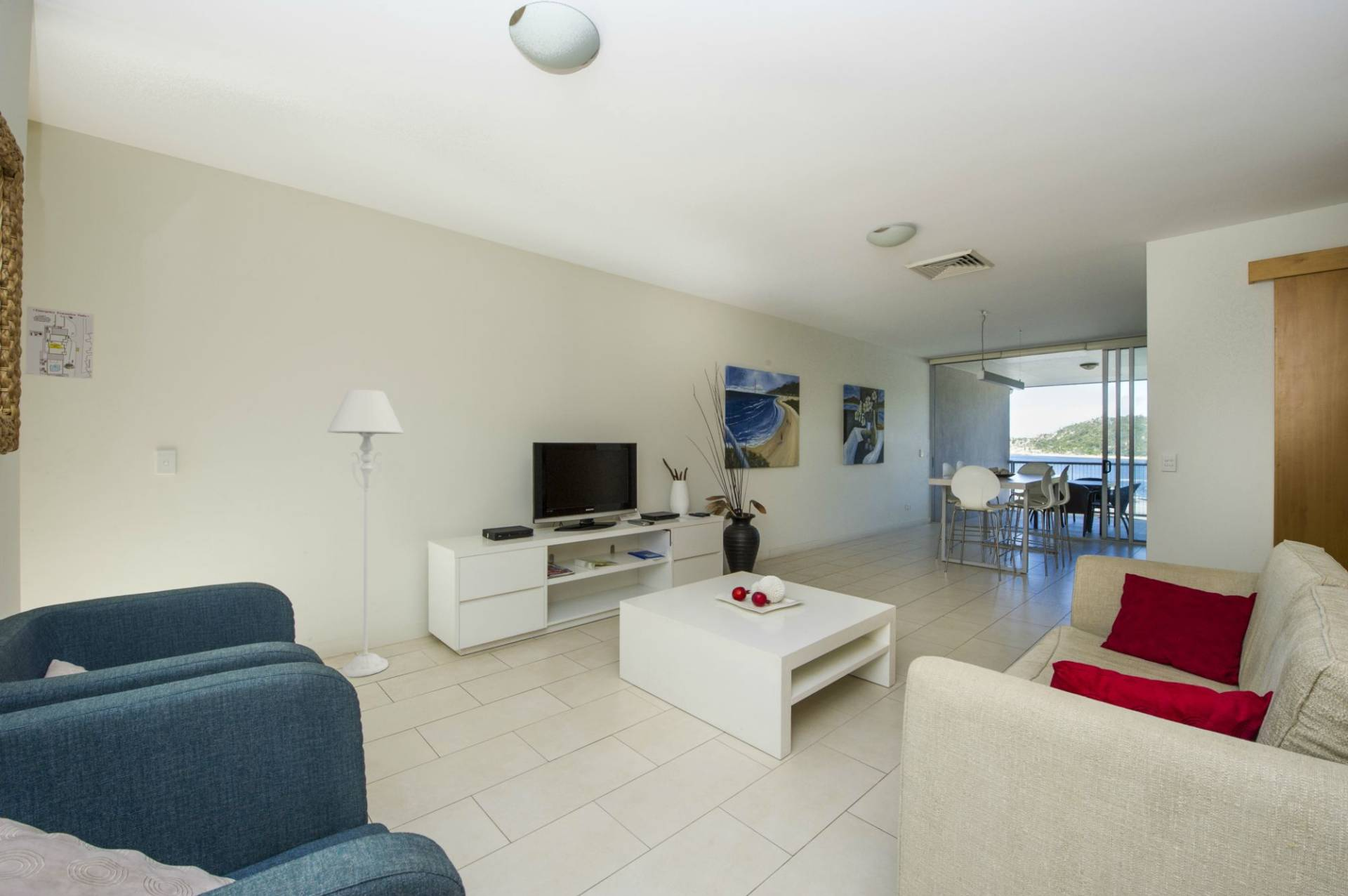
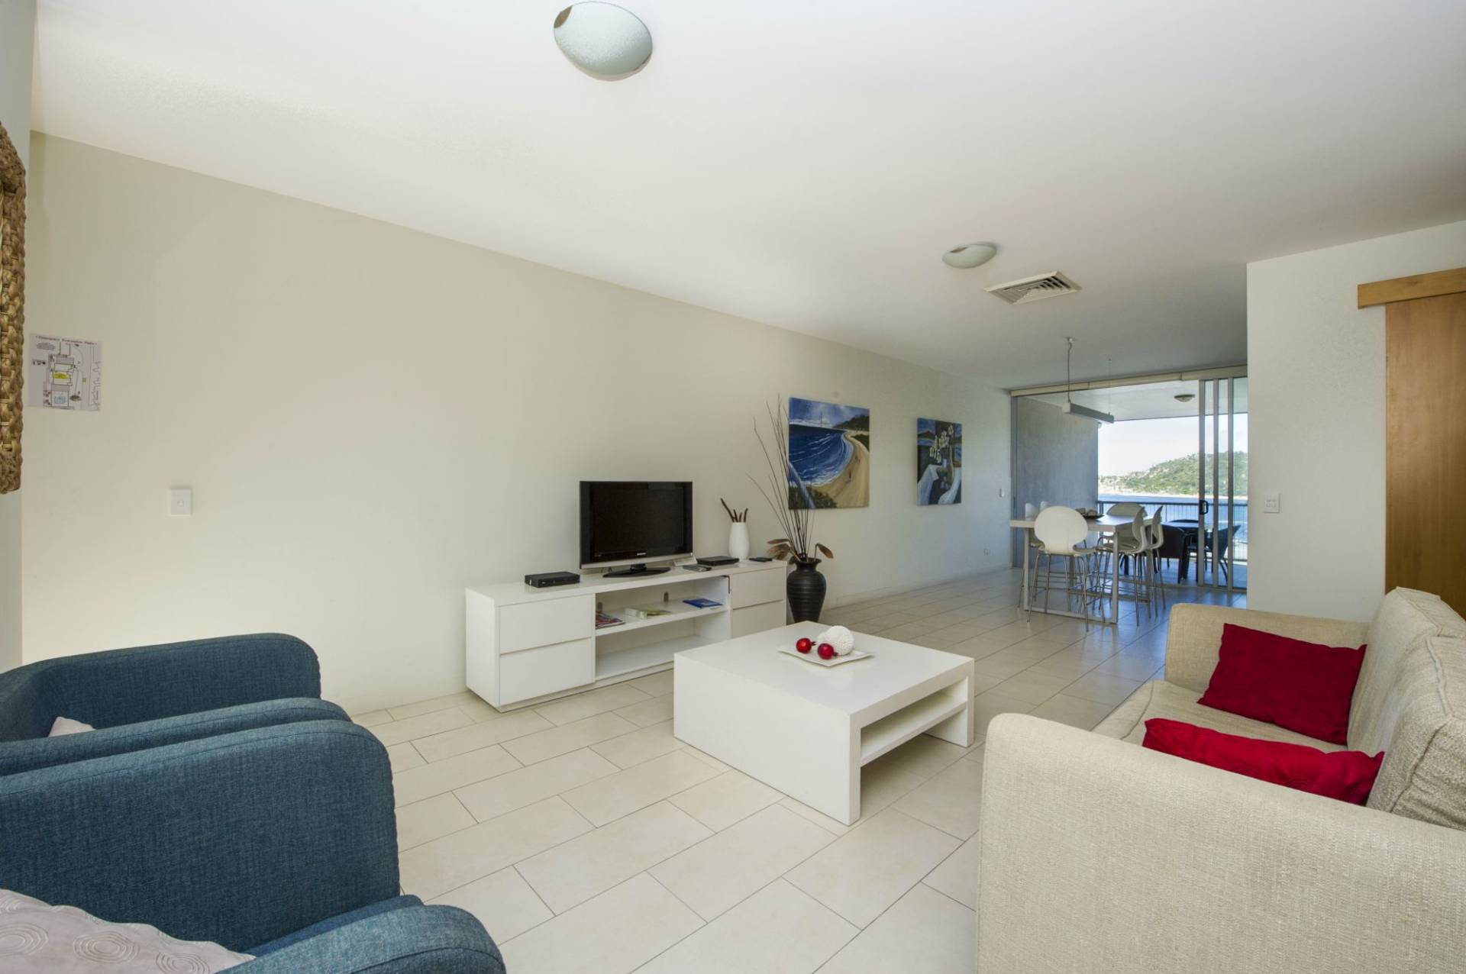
- floor lamp [326,389,404,678]
